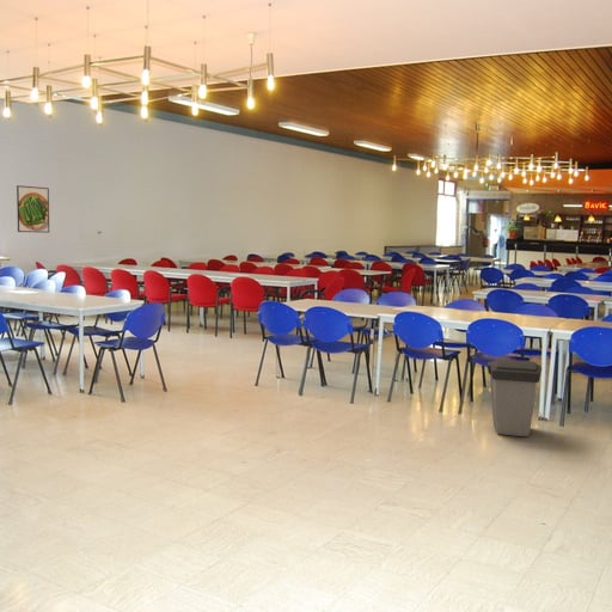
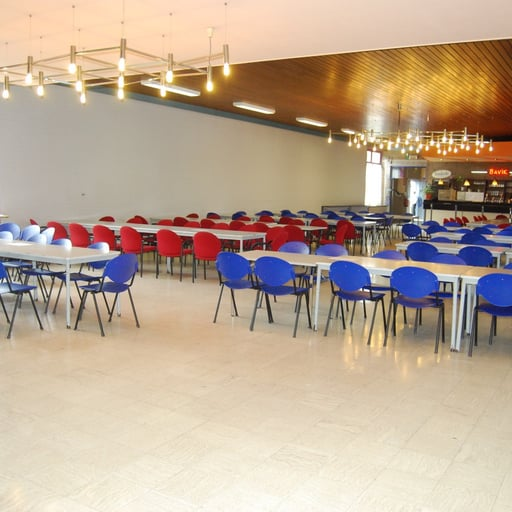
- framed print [16,184,50,234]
- trash can [486,359,543,437]
